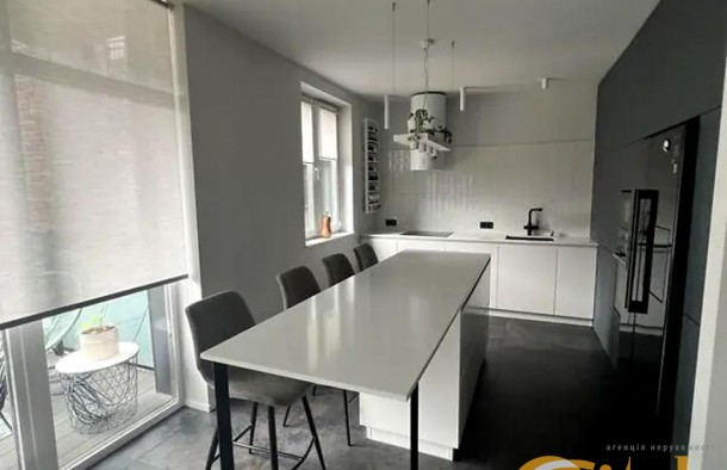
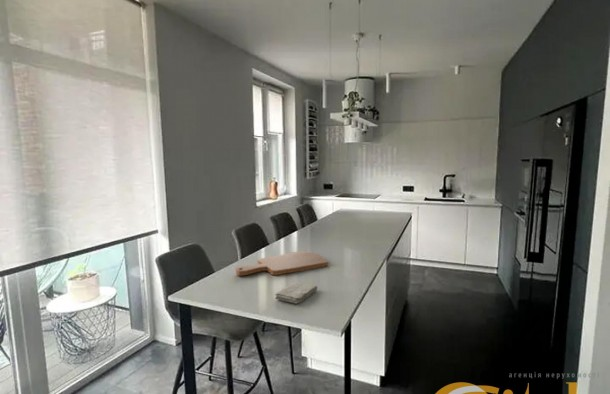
+ cutting board [235,250,329,277]
+ washcloth [274,281,318,304]
